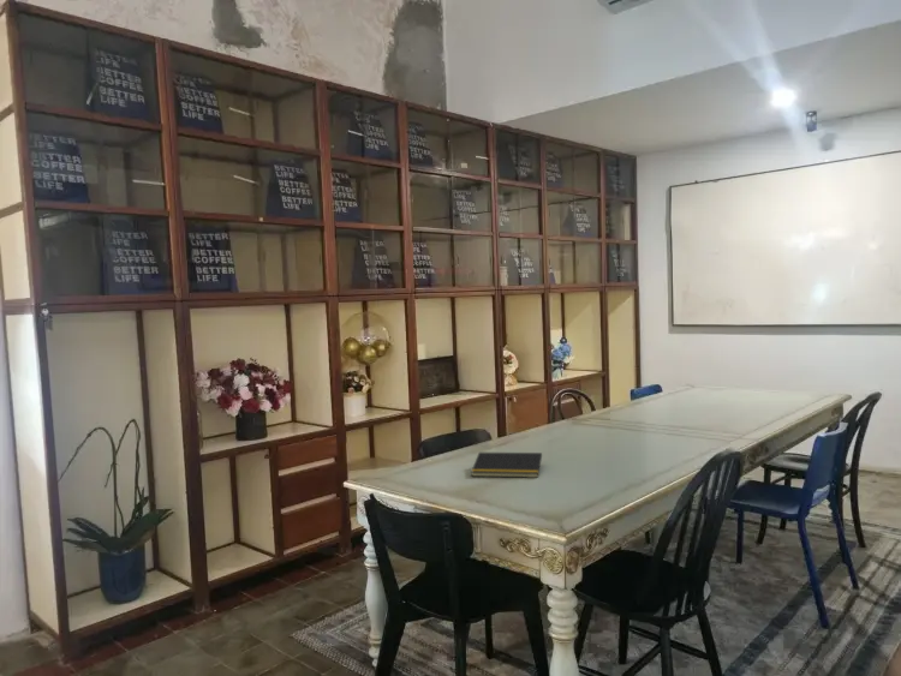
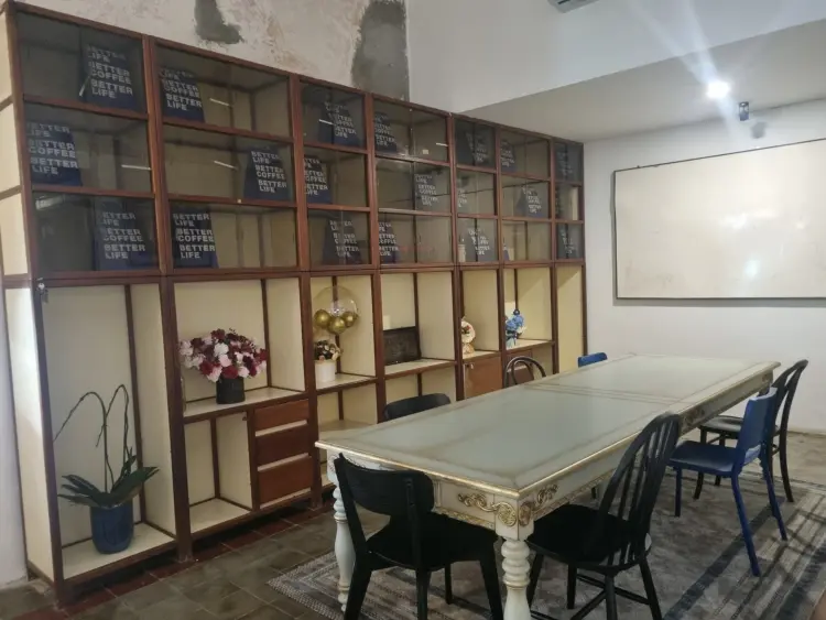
- notepad [470,451,543,479]
